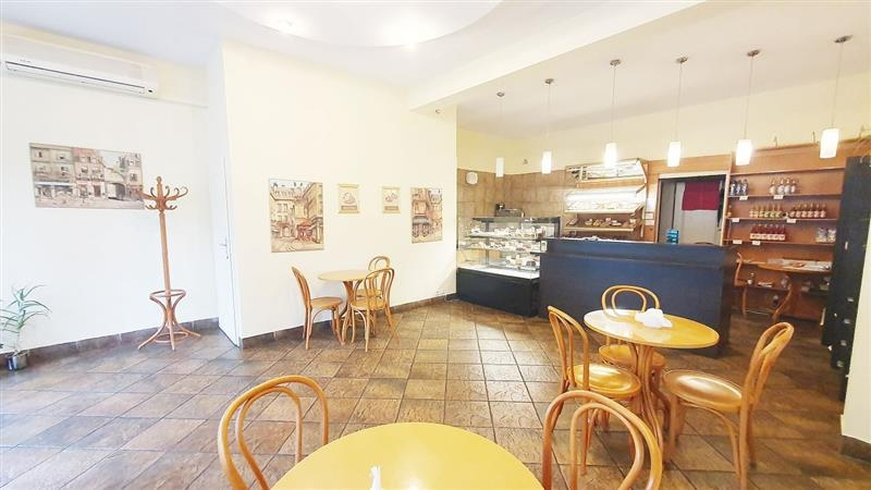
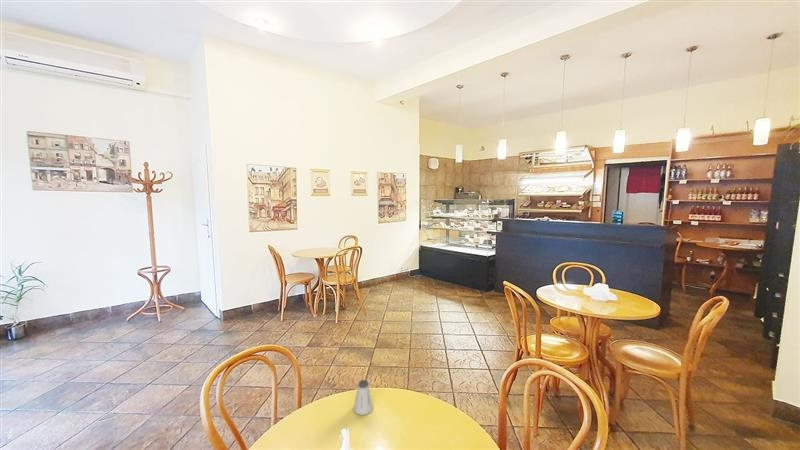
+ saltshaker [353,379,374,416]
